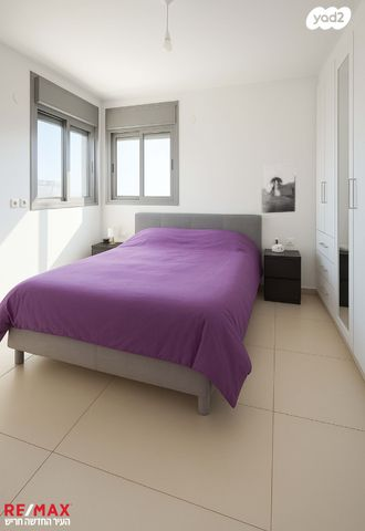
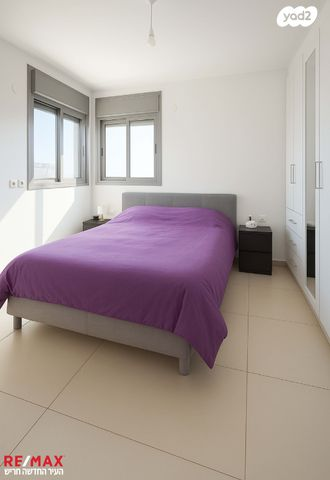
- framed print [260,162,298,216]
